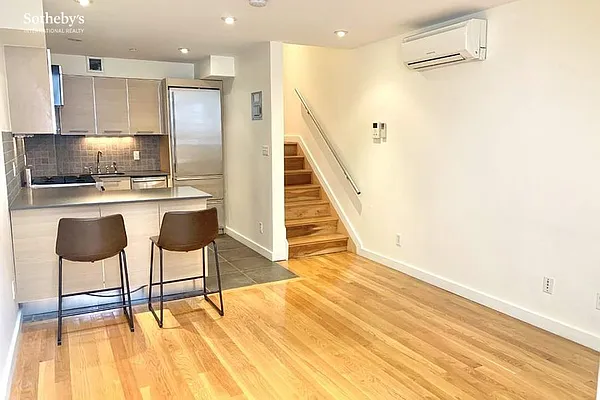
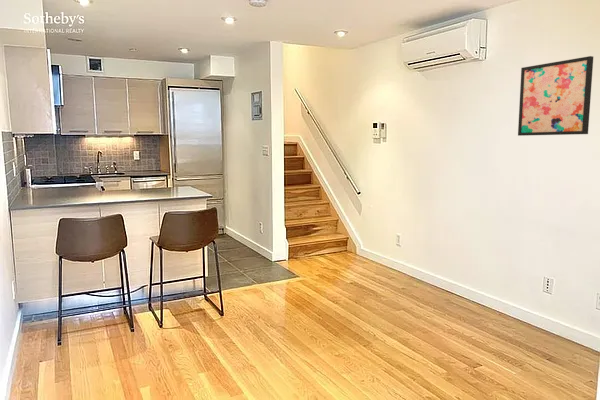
+ wall art [517,55,594,137]
